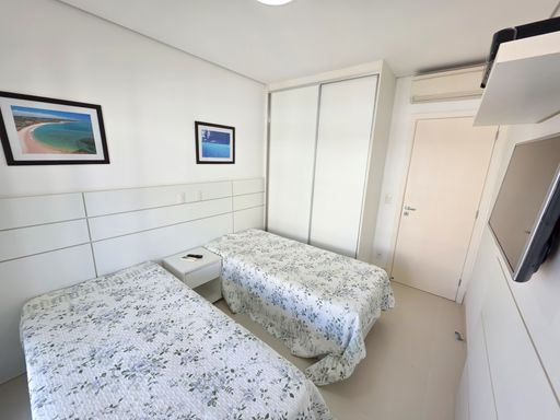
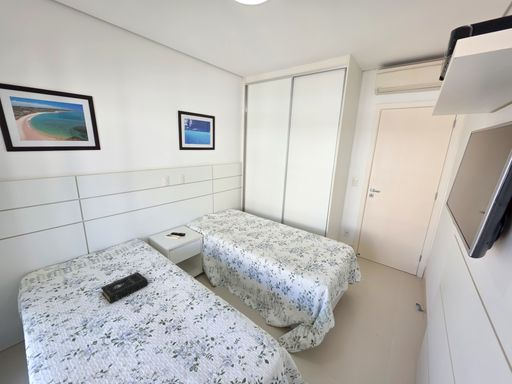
+ book [100,271,149,304]
